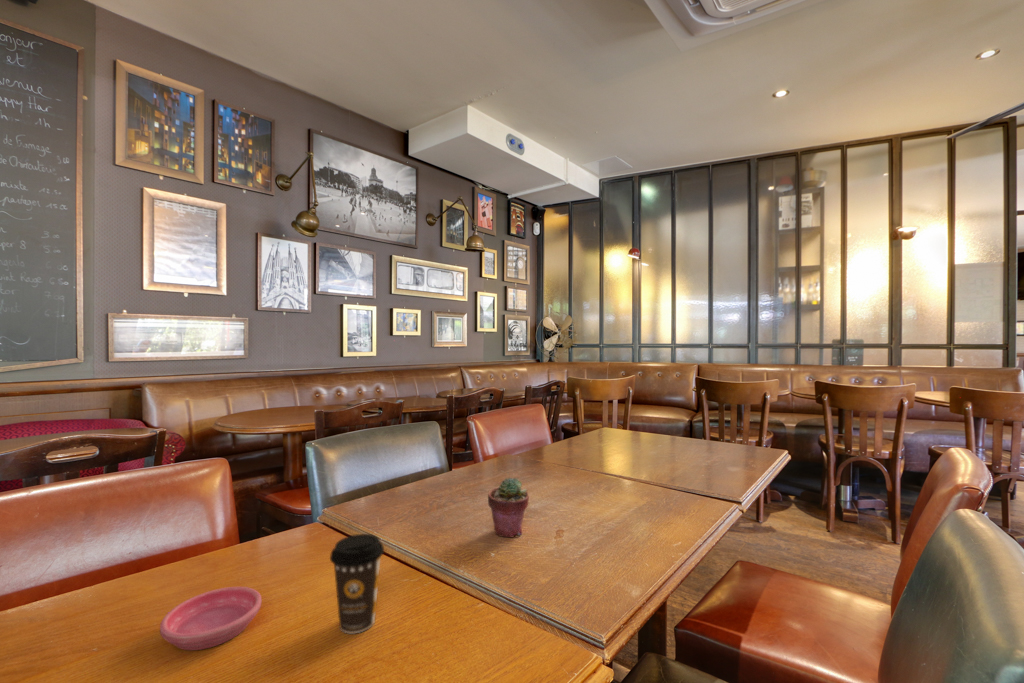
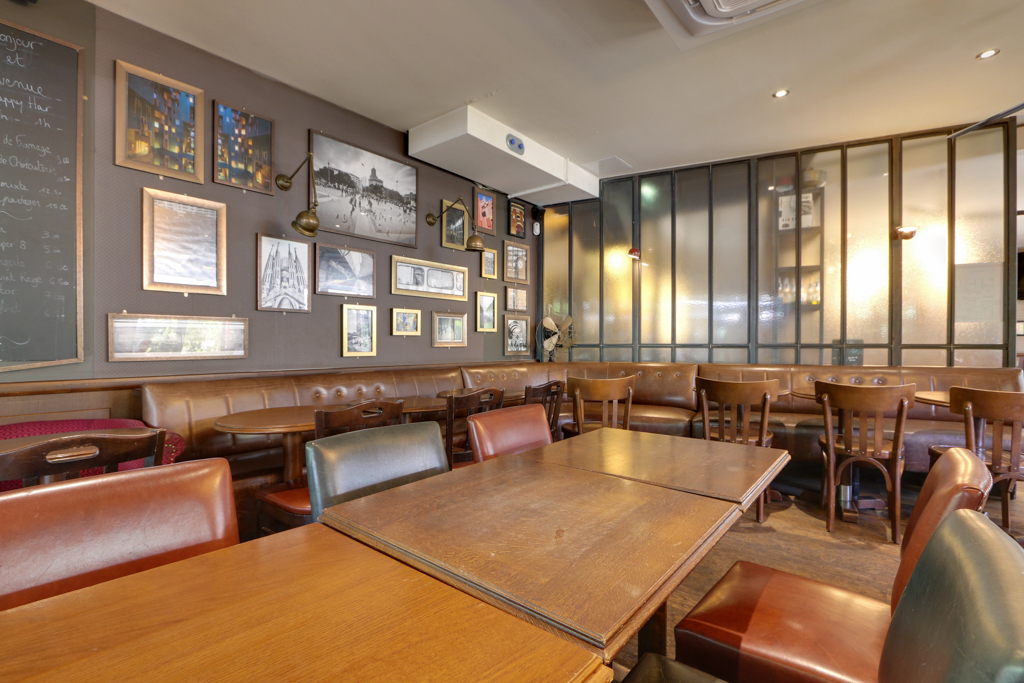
- coffee cup [329,533,385,634]
- potted succulent [487,477,530,538]
- saucer [159,586,263,651]
